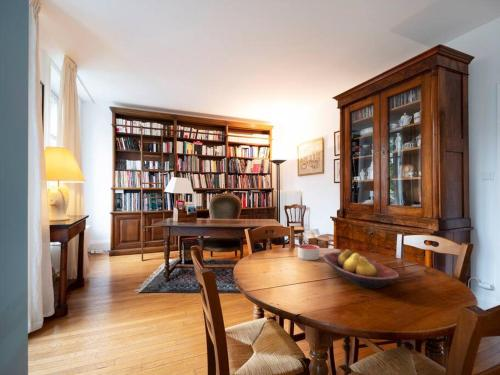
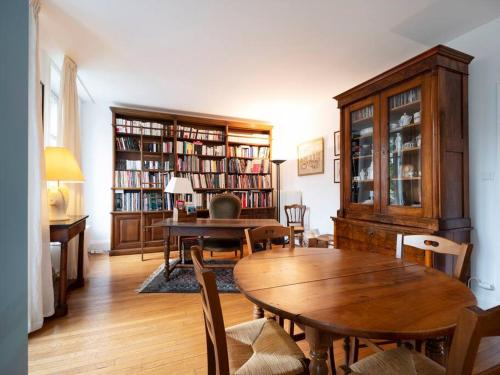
- fruit bowl [322,248,400,290]
- candle [297,243,320,261]
